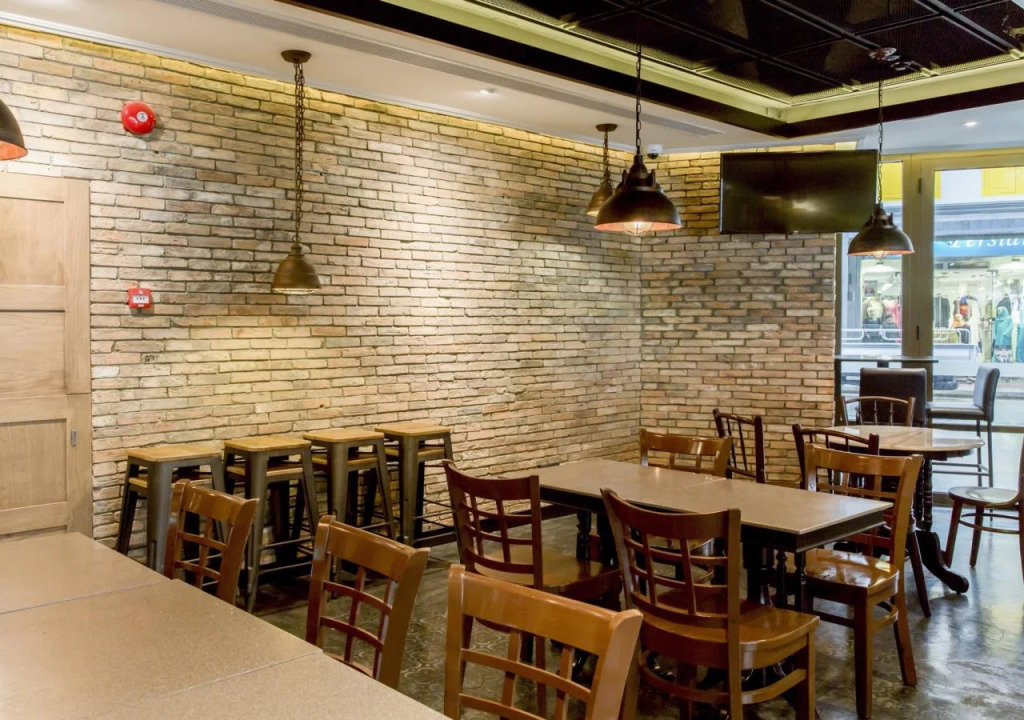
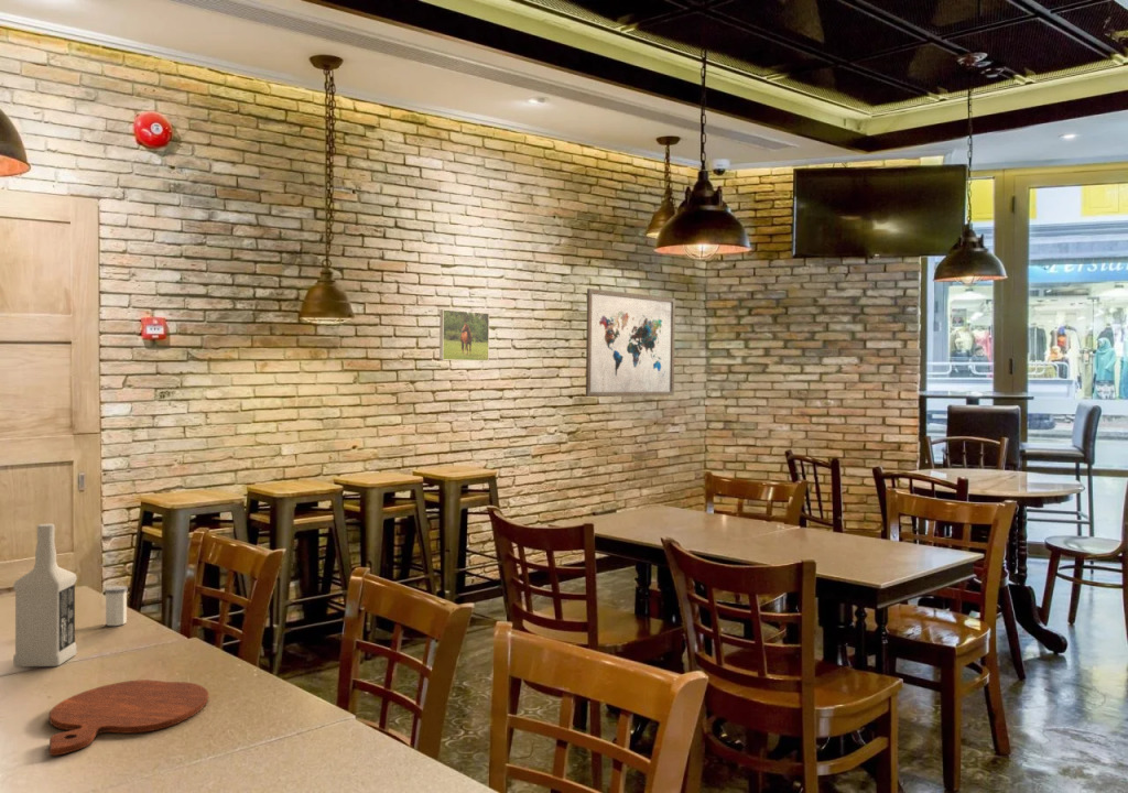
+ cutting board [48,678,209,757]
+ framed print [438,308,490,362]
+ wall art [585,287,676,398]
+ salt shaker [104,585,129,627]
+ vodka [12,523,78,667]
